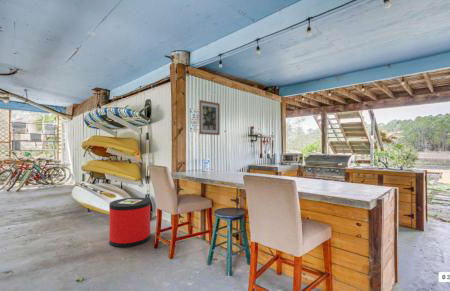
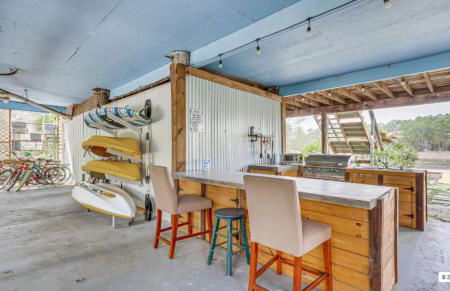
- wall art [198,99,221,136]
- trash can [108,197,151,248]
